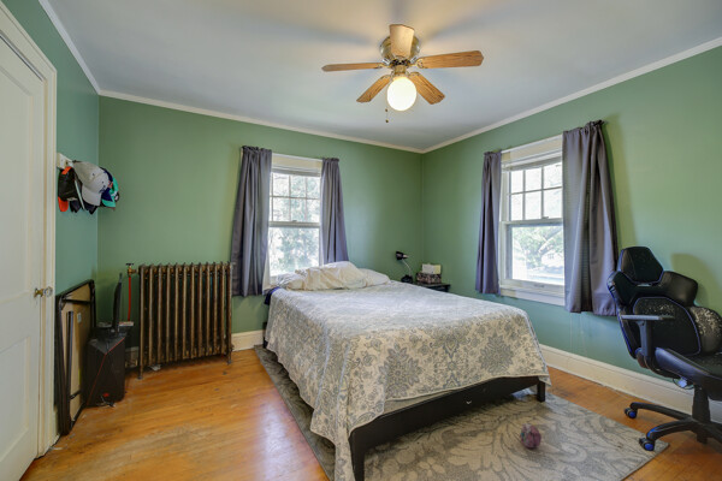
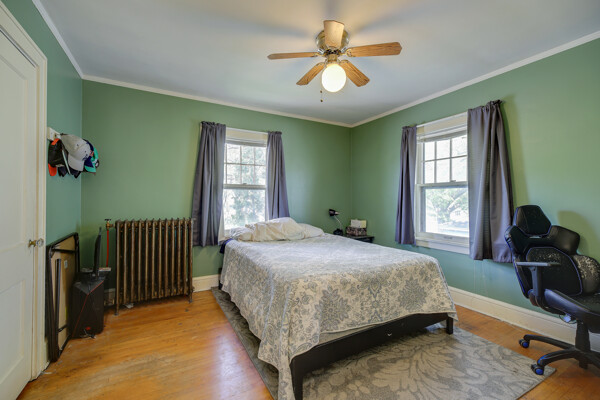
- ball [519,422,543,450]
